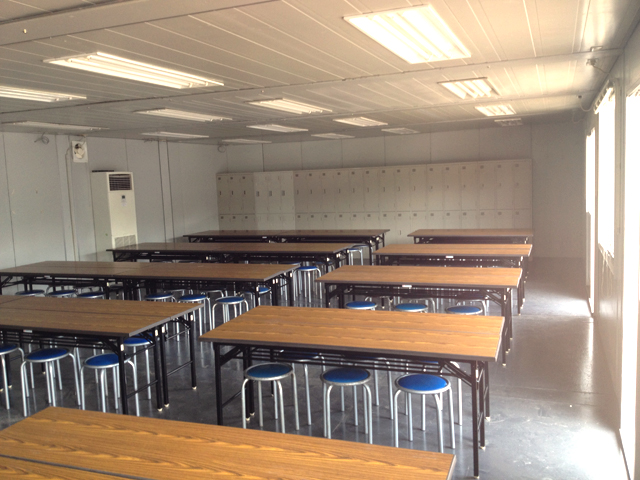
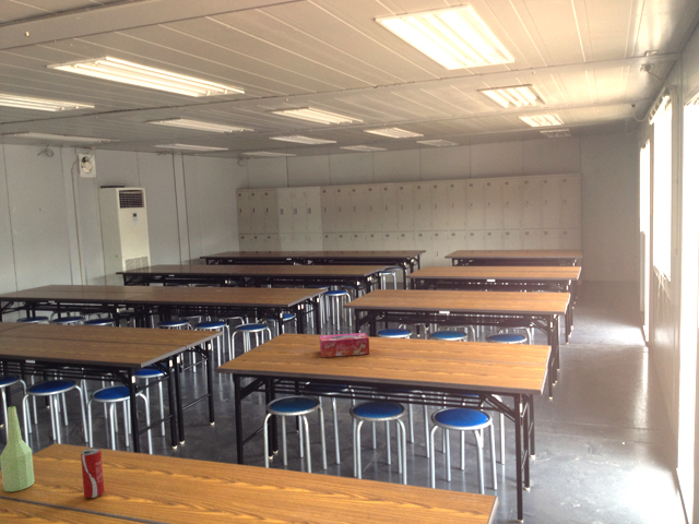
+ beverage can [80,446,105,499]
+ tissue box [319,332,370,358]
+ bottle [0,405,35,492]
